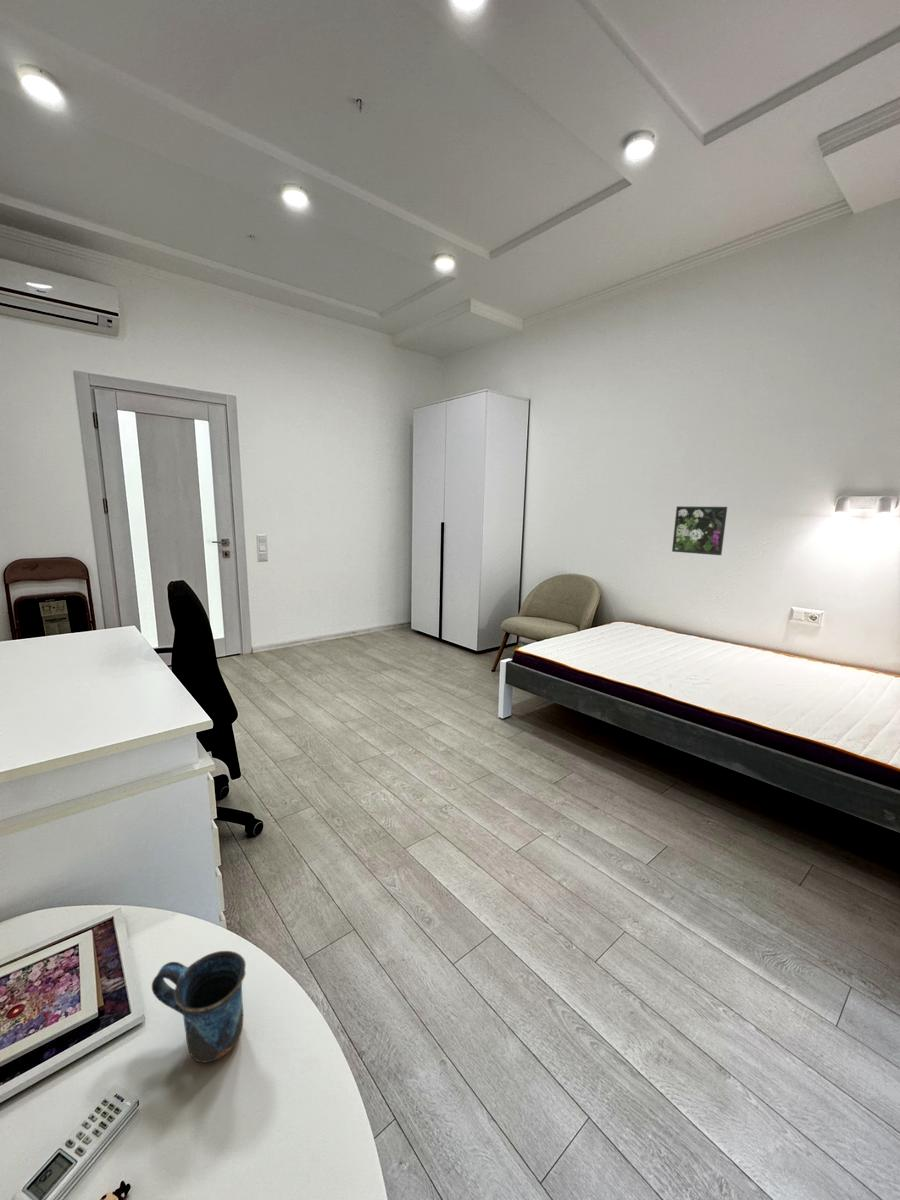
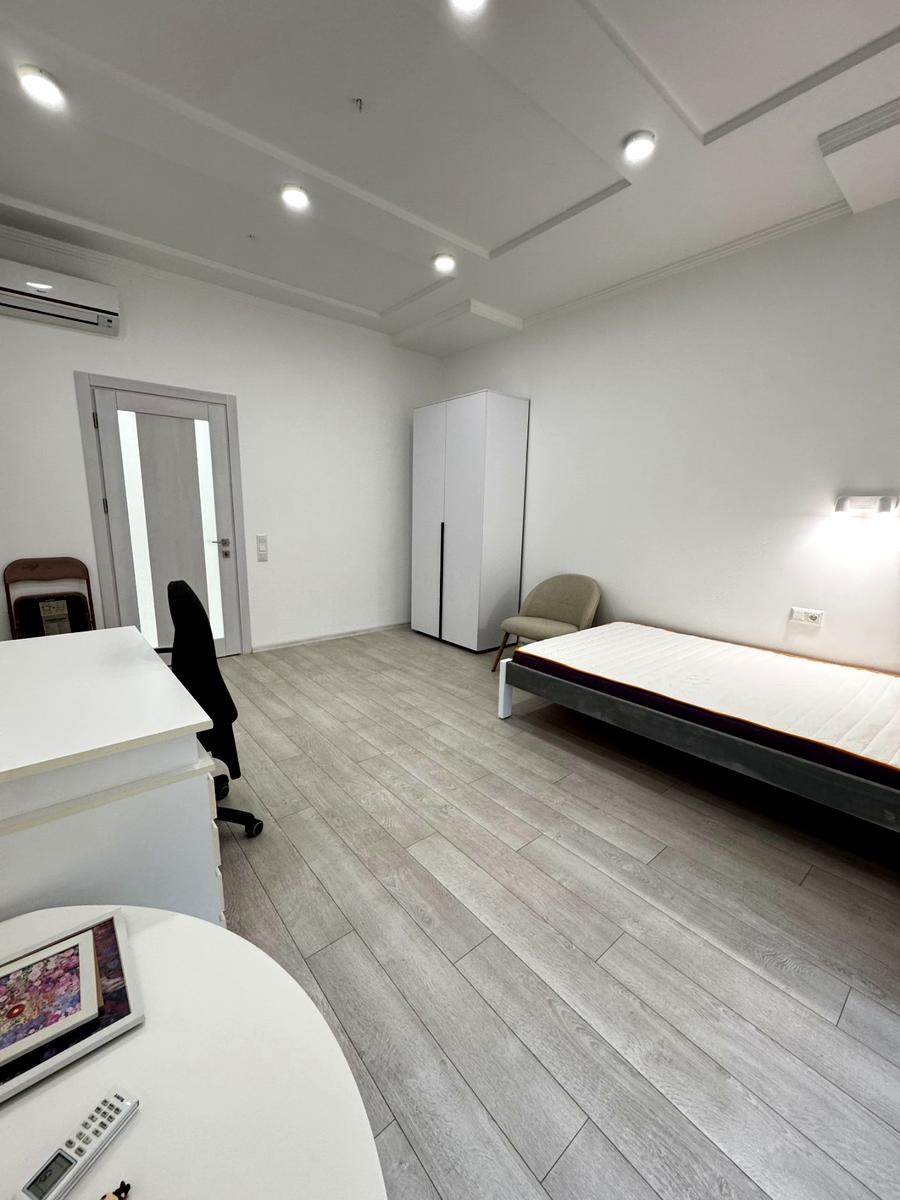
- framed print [671,505,728,556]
- mug [151,950,247,1063]
